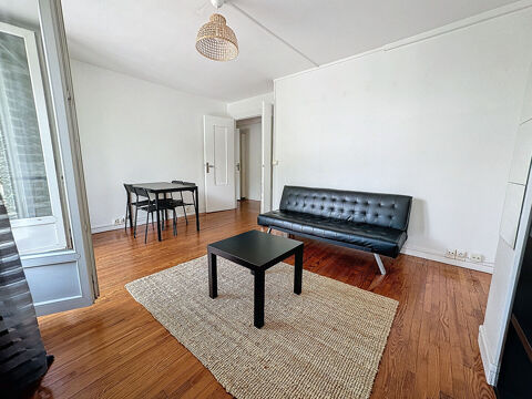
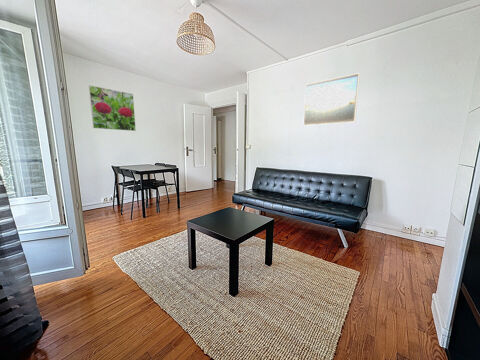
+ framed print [88,84,137,132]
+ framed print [302,72,361,127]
